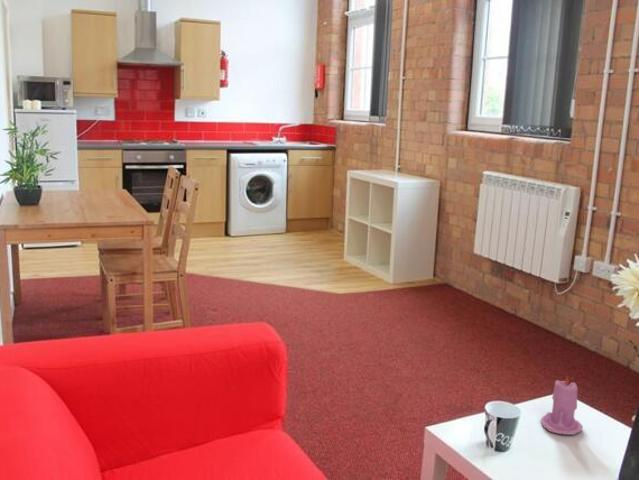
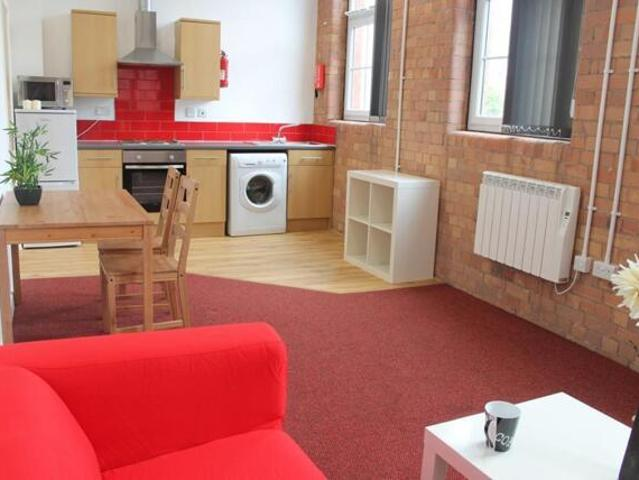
- candle [540,375,584,436]
